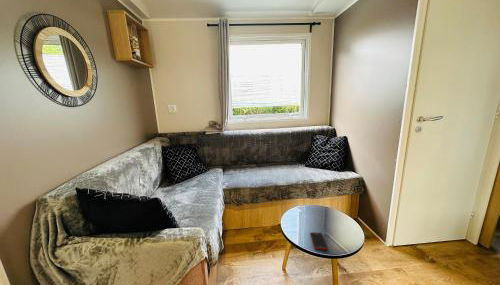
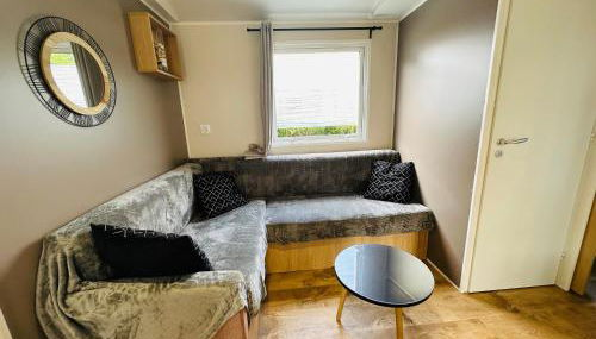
- cell phone [309,231,329,251]
